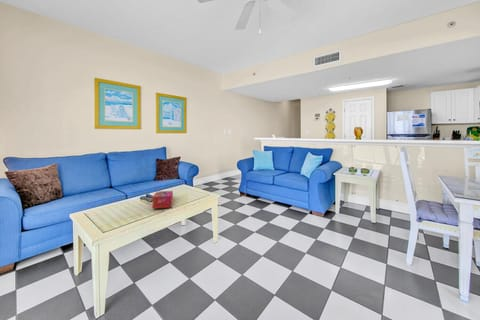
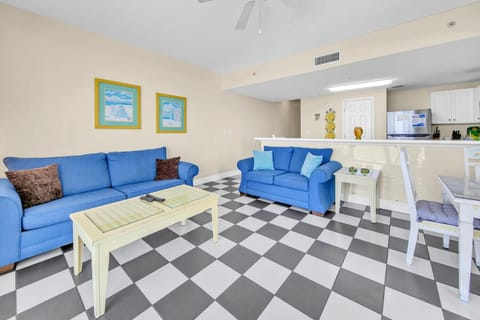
- tissue box [151,190,174,210]
